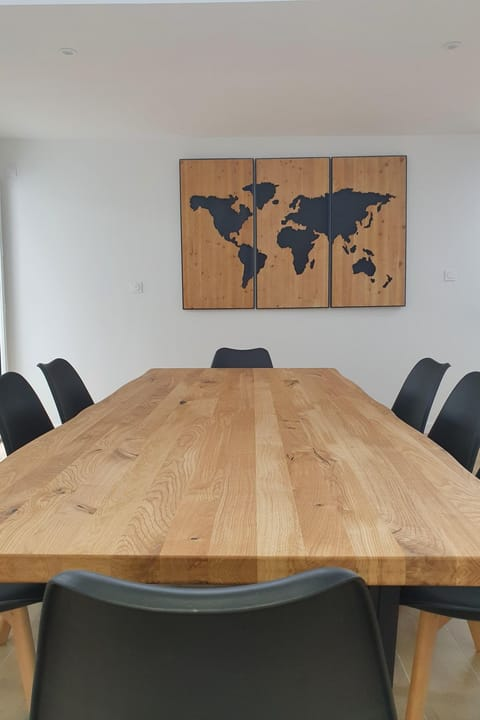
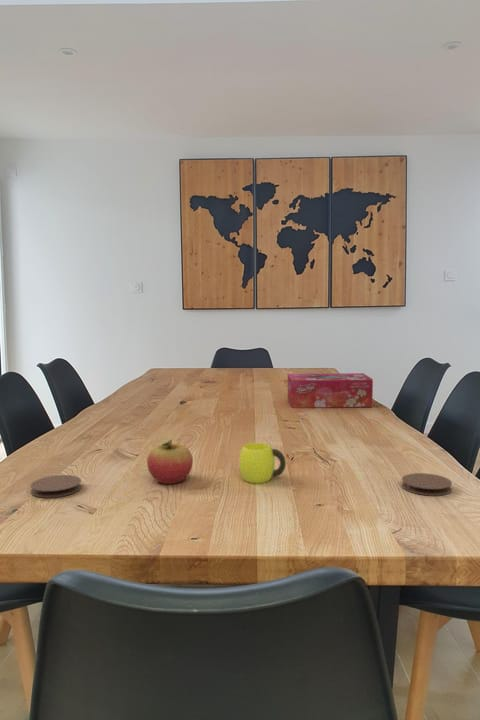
+ cup [238,442,287,484]
+ tissue box [287,372,374,409]
+ coaster [401,472,453,496]
+ coaster [30,474,82,499]
+ fruit [146,438,194,485]
